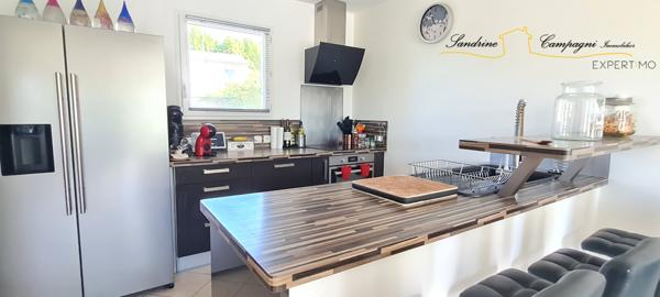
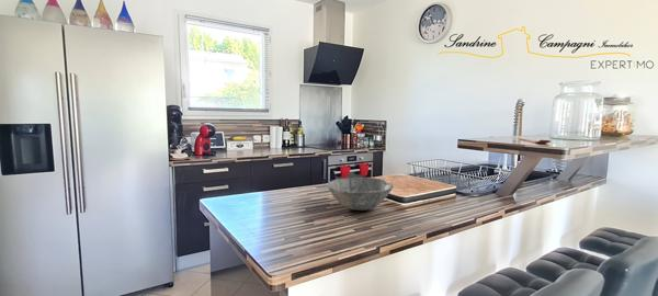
+ bowl [326,177,394,212]
